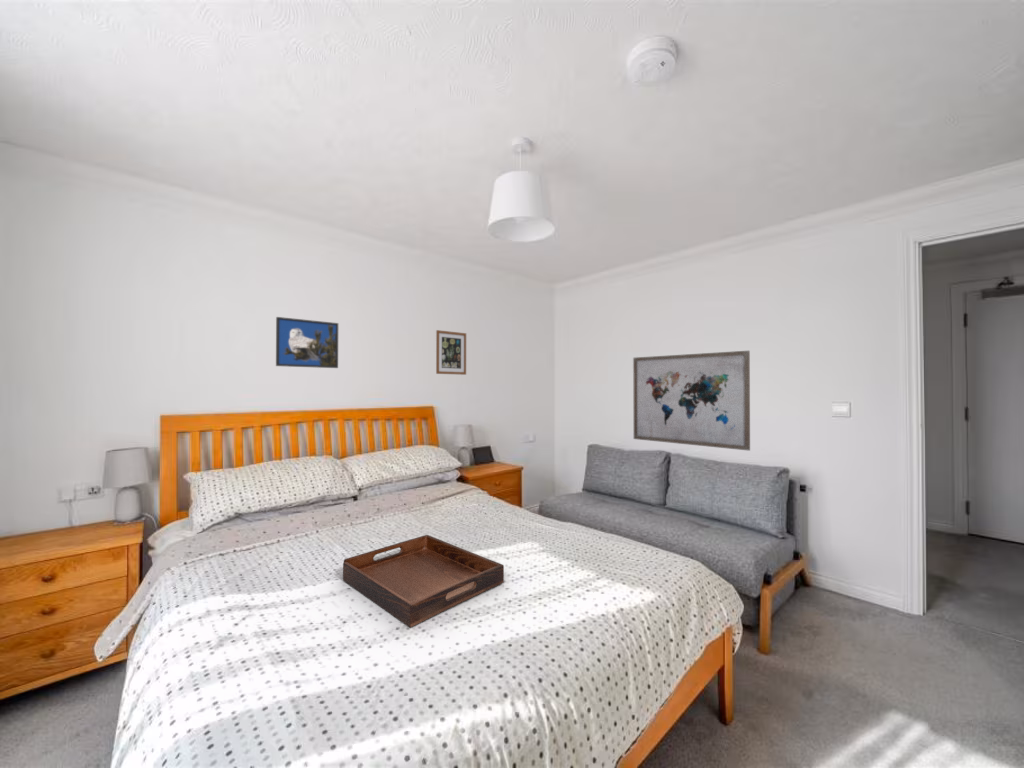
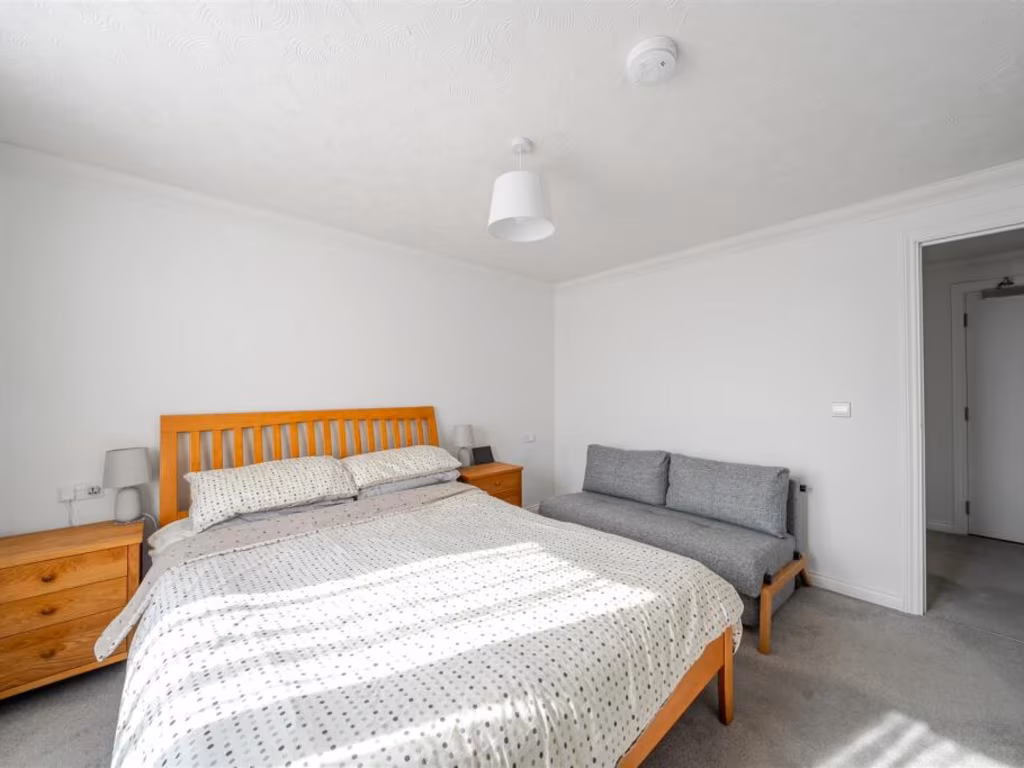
- serving tray [342,534,505,628]
- wall art [632,350,751,452]
- wall art [435,329,467,376]
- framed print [275,316,339,369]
